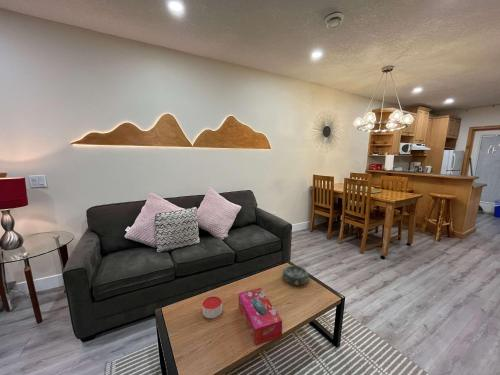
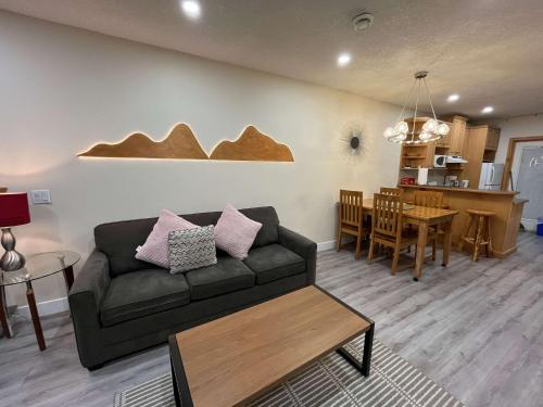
- decorative bowl [282,265,310,286]
- candle [201,295,223,319]
- tissue box [238,287,283,347]
